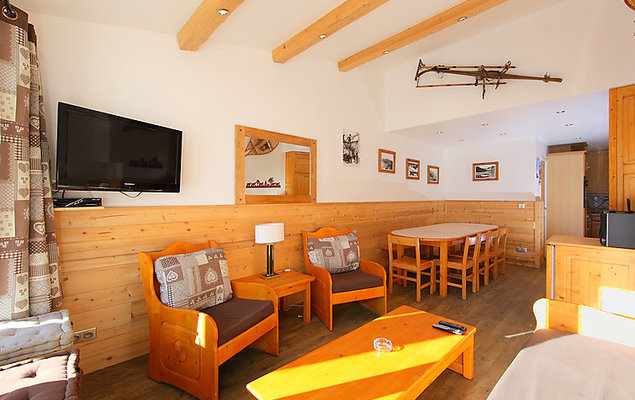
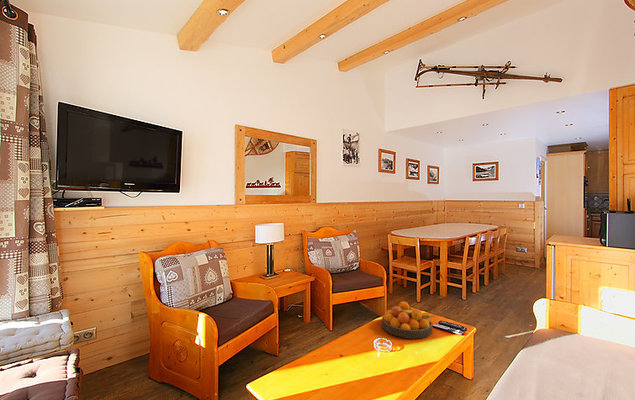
+ fruit bowl [381,301,435,340]
